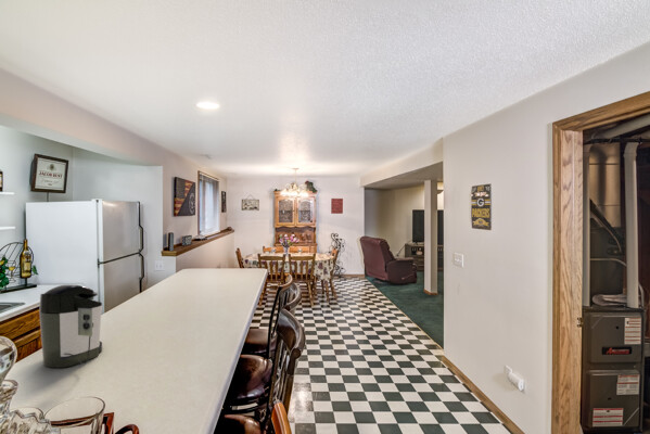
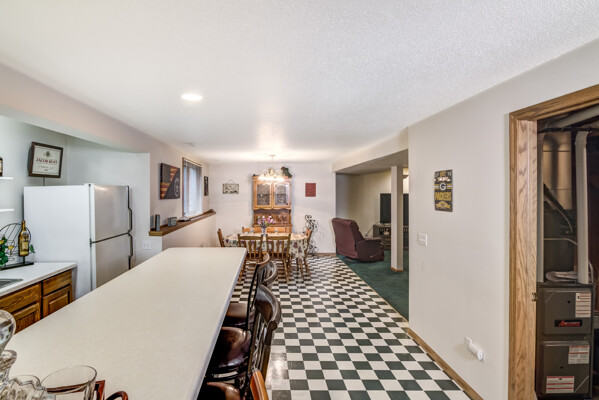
- coffee maker [38,284,103,369]
